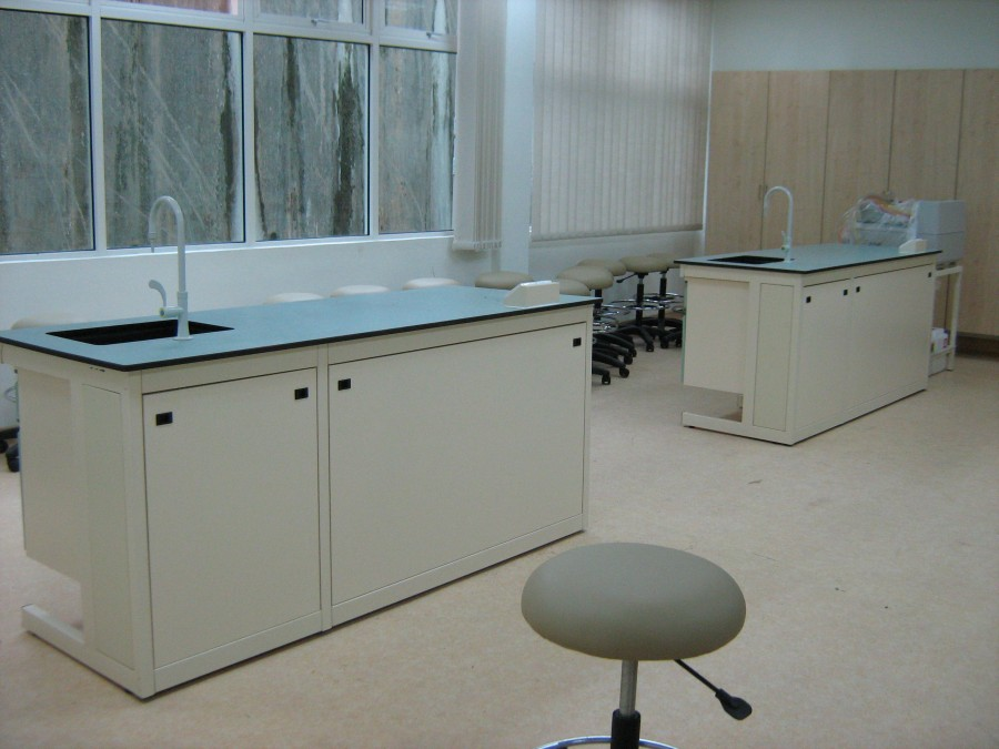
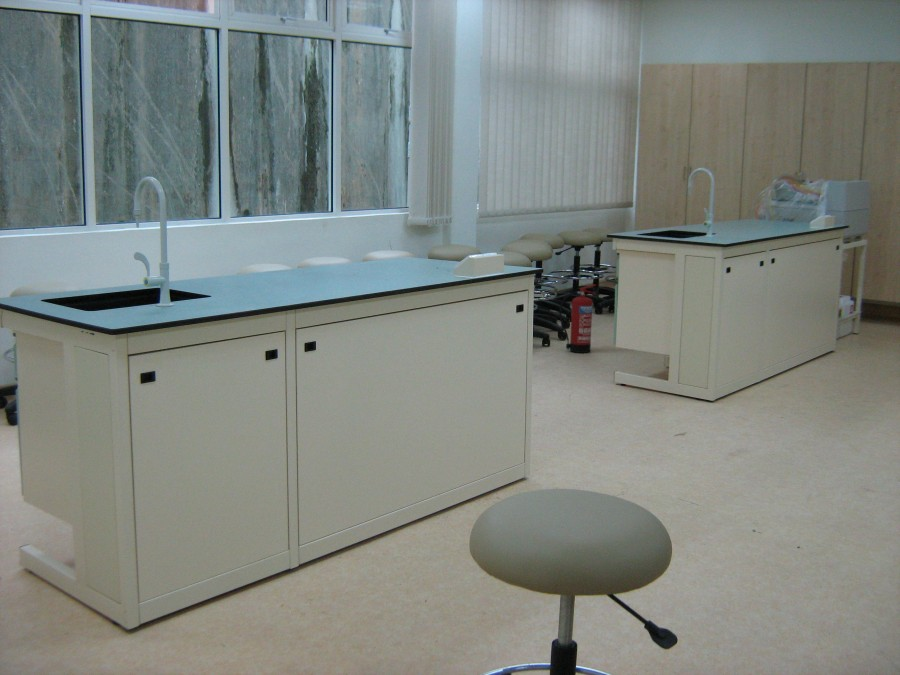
+ fire extinguisher [558,284,597,354]
